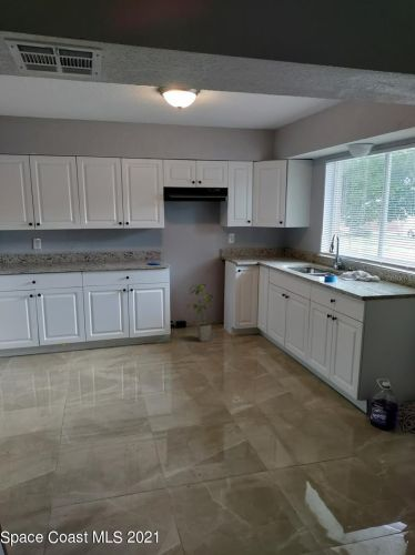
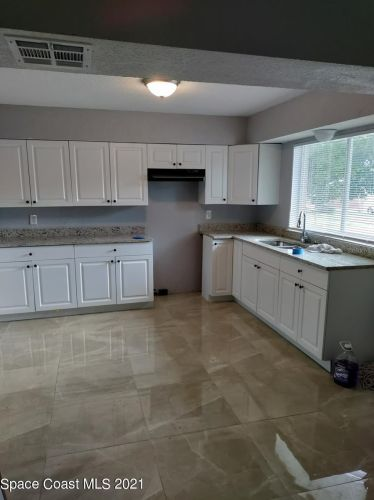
- house plant [185,283,217,343]
